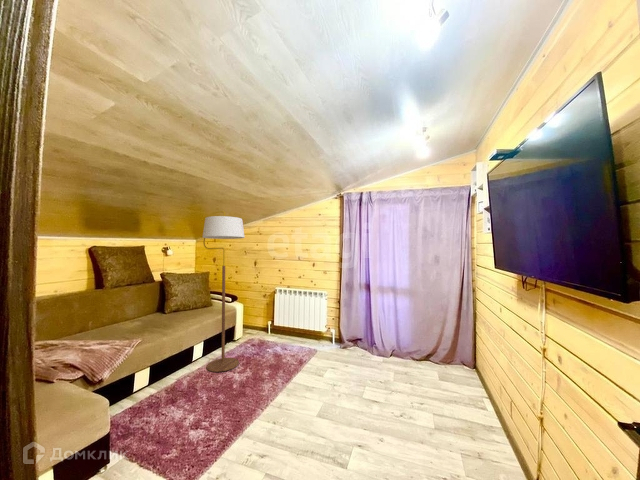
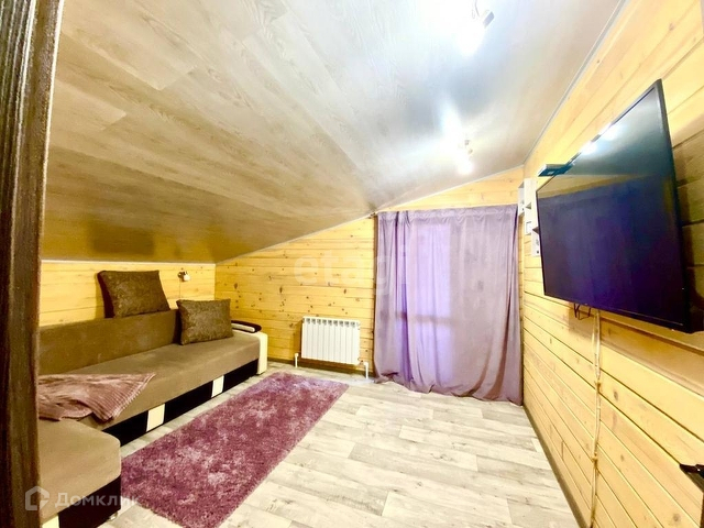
- floor lamp [202,210,246,373]
